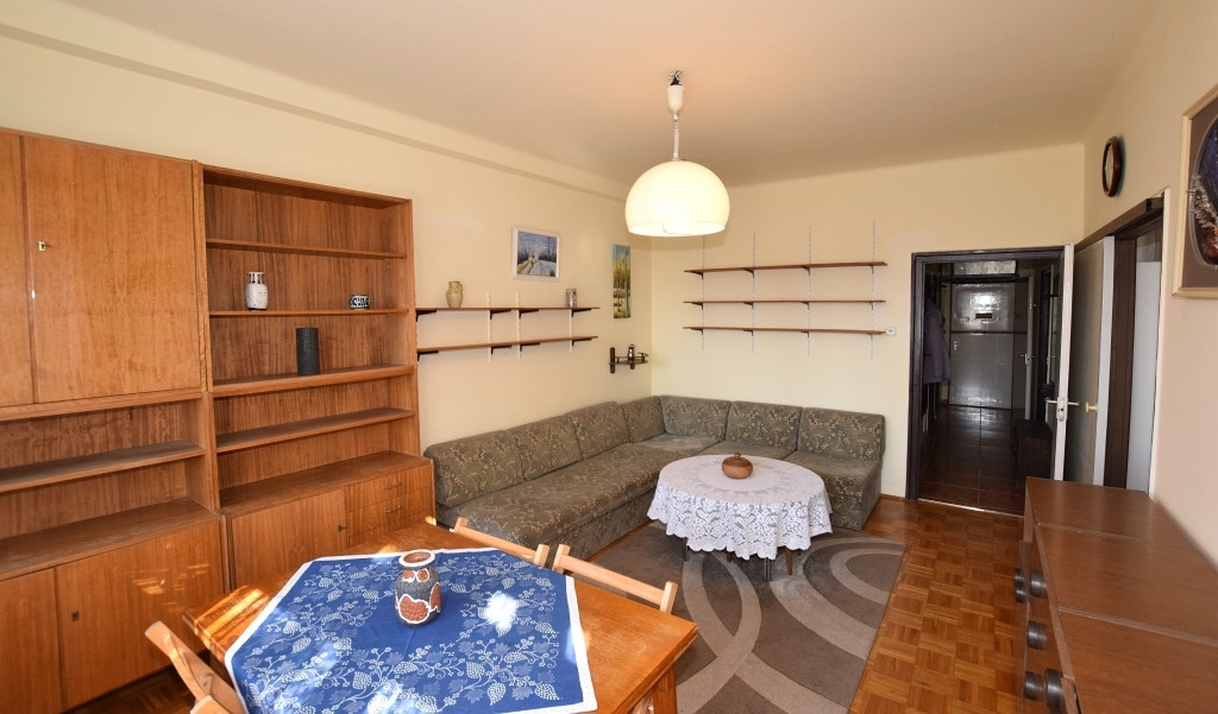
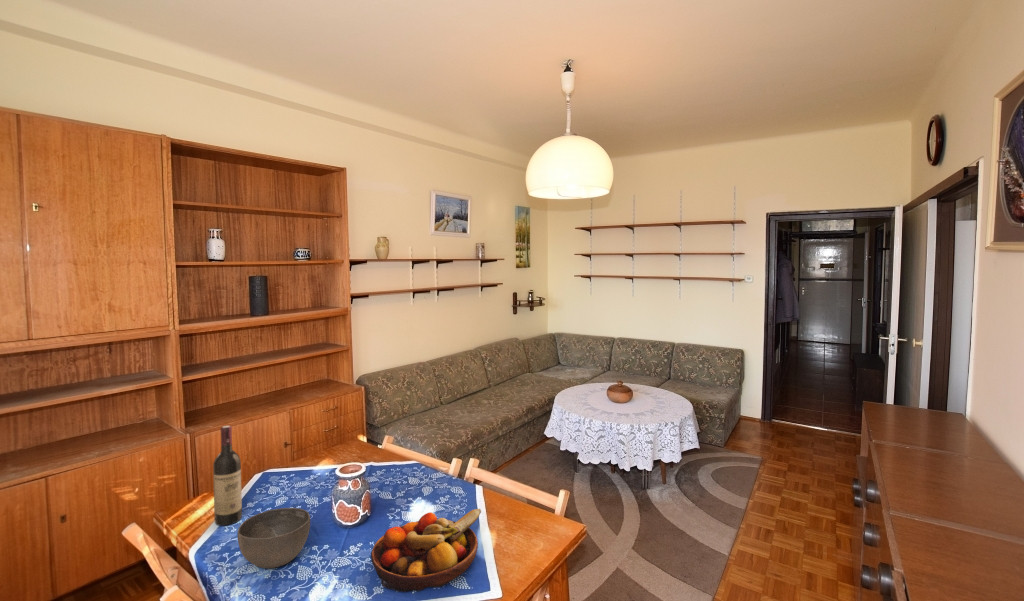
+ fruit bowl [370,508,482,593]
+ wine bottle [212,425,243,527]
+ bowl [237,507,311,569]
